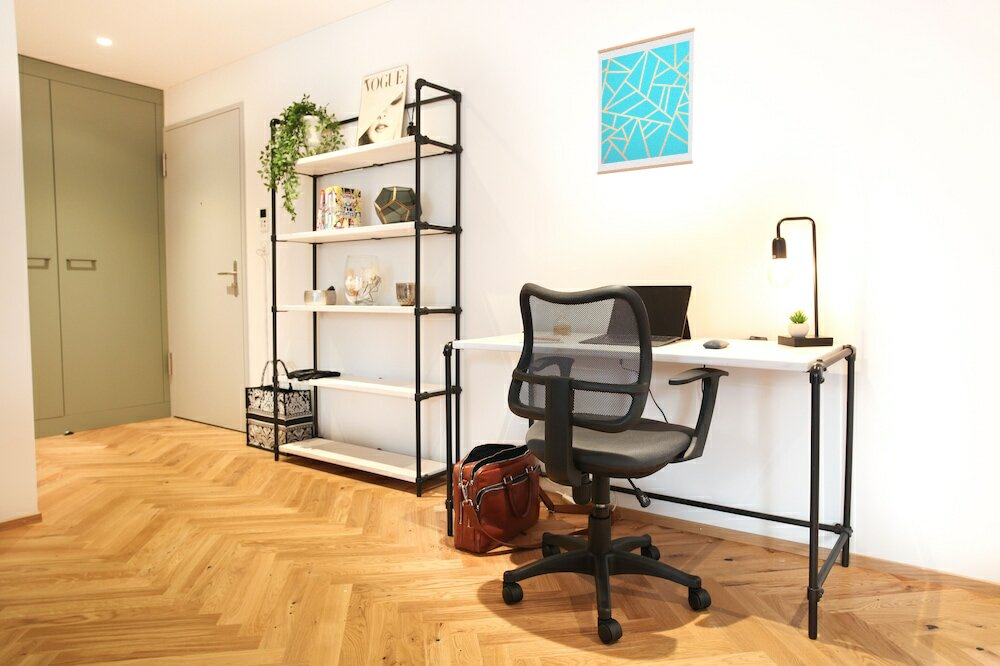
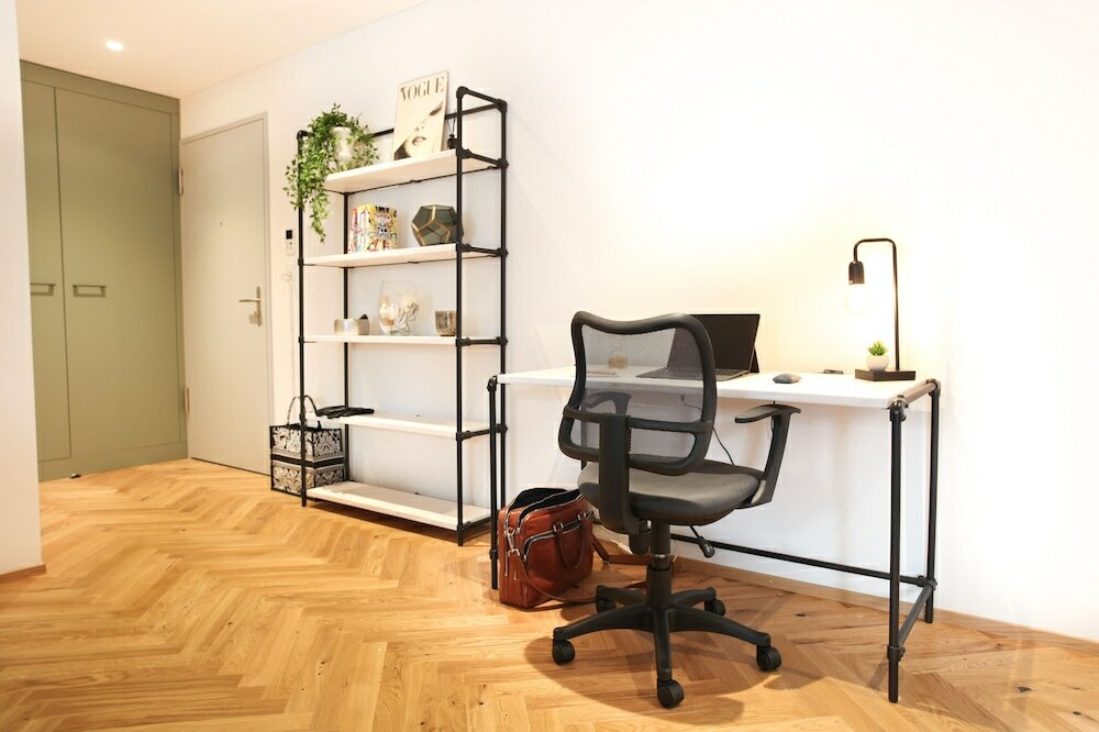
- wall art [596,27,696,176]
